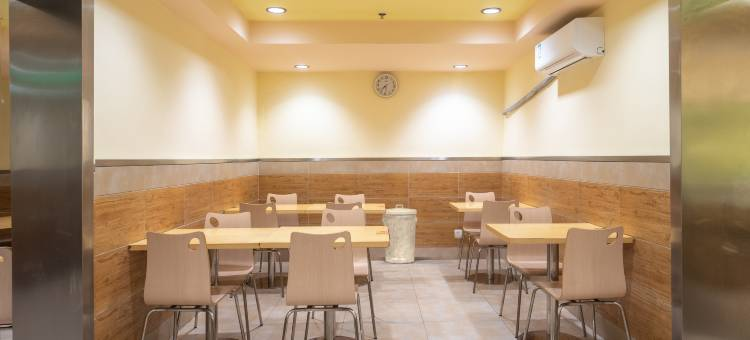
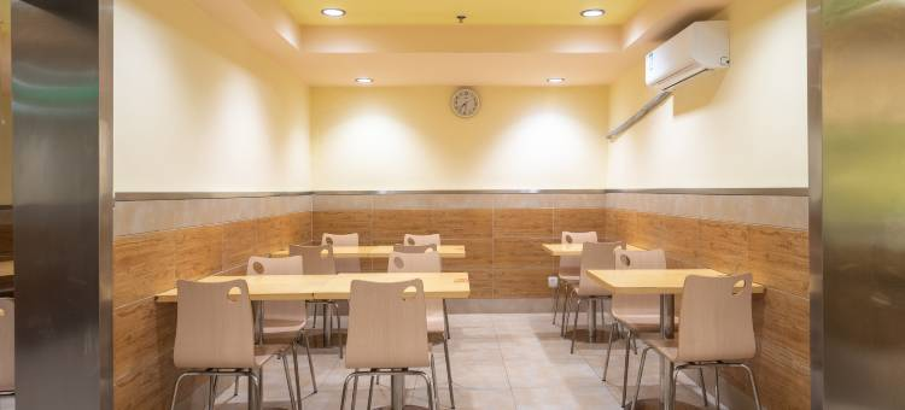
- trash can [381,204,418,265]
